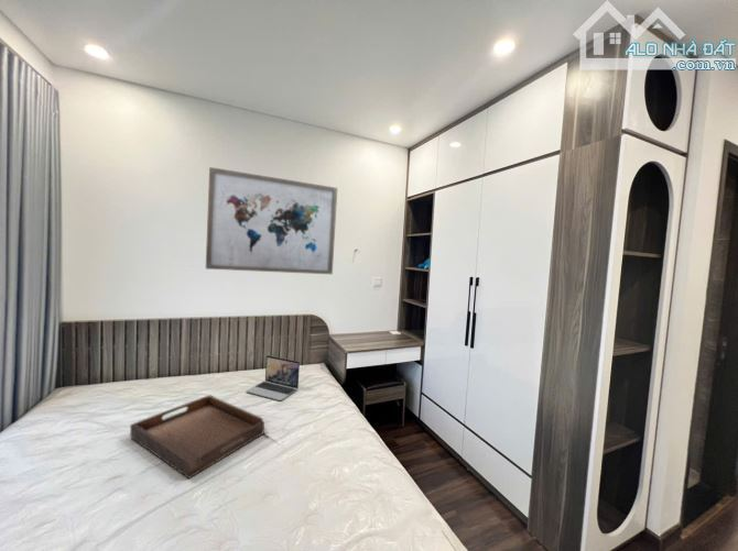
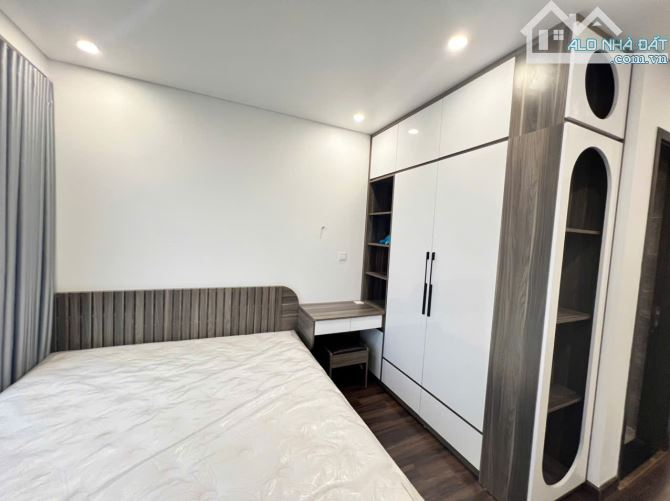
- wall art [205,166,338,275]
- serving tray [129,394,265,480]
- laptop [246,354,301,401]
